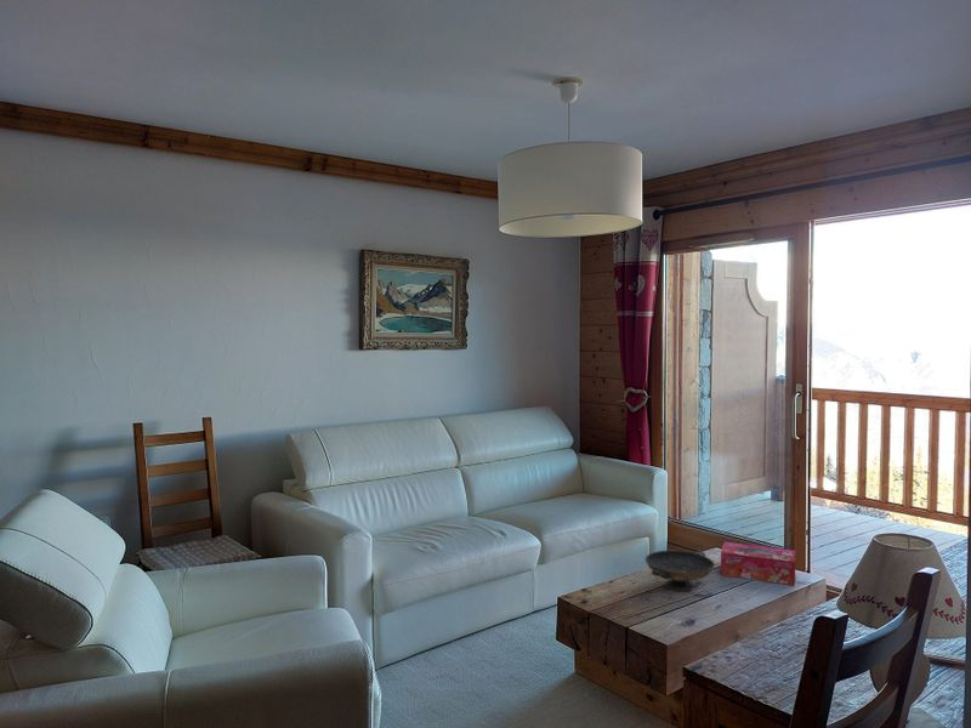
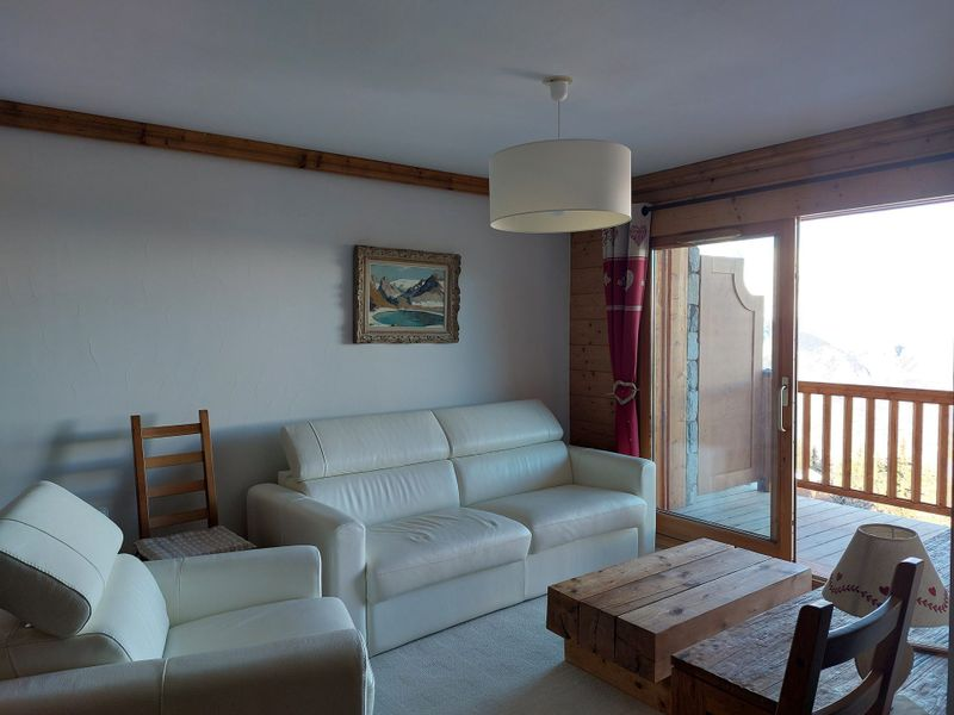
- tissue box [720,541,796,586]
- decorative bowl [645,548,716,592]
